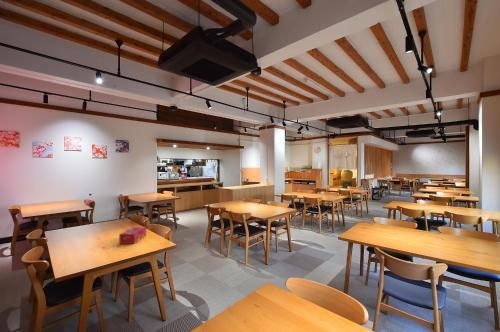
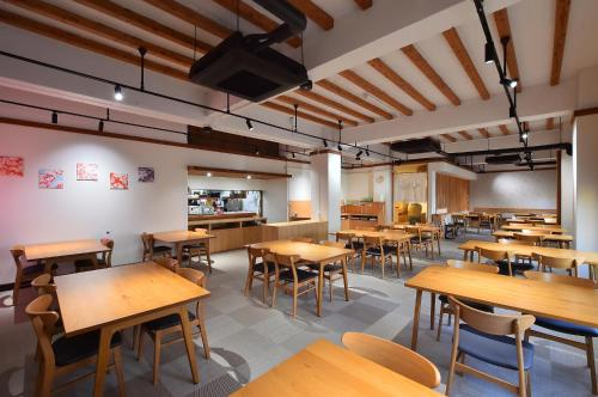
- tissue box [118,226,147,245]
